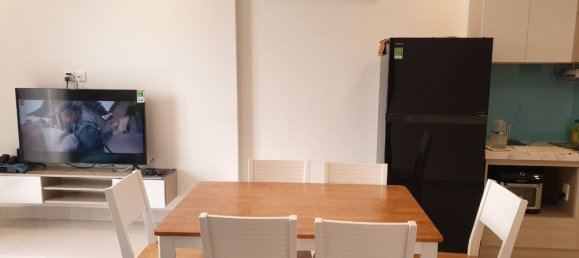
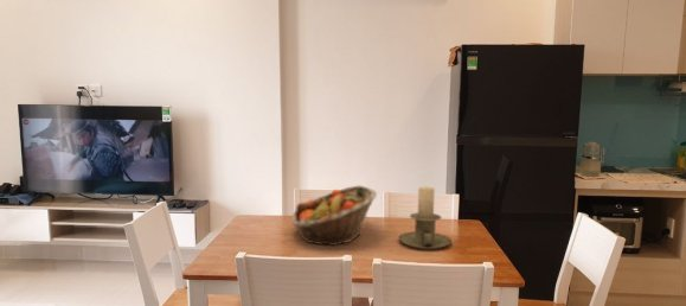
+ fruit basket [290,185,378,247]
+ candle holder [397,186,453,250]
